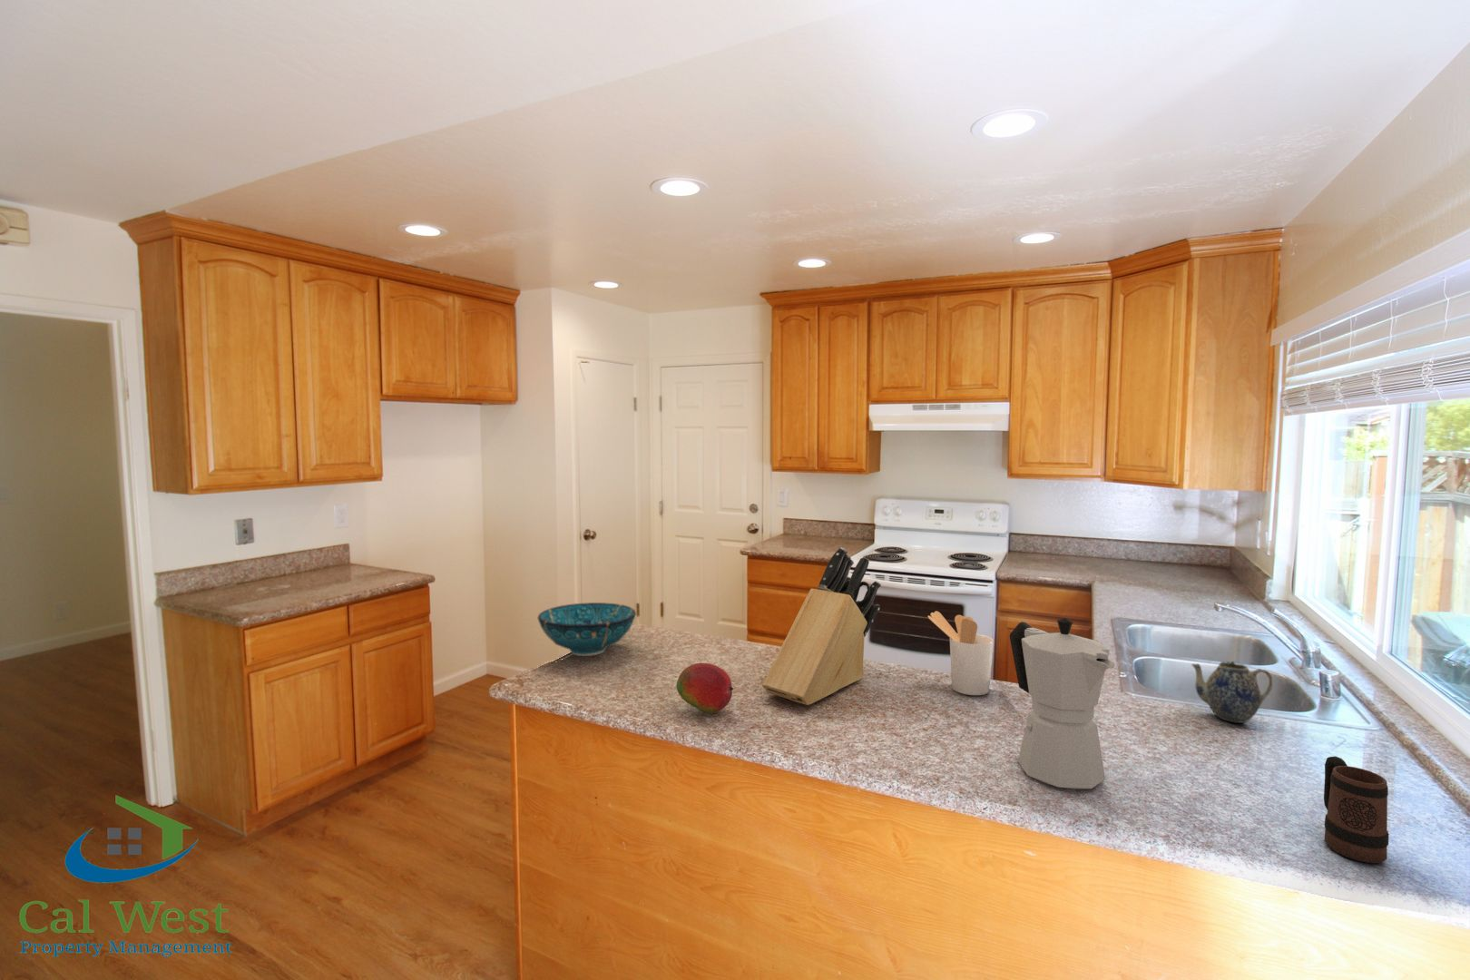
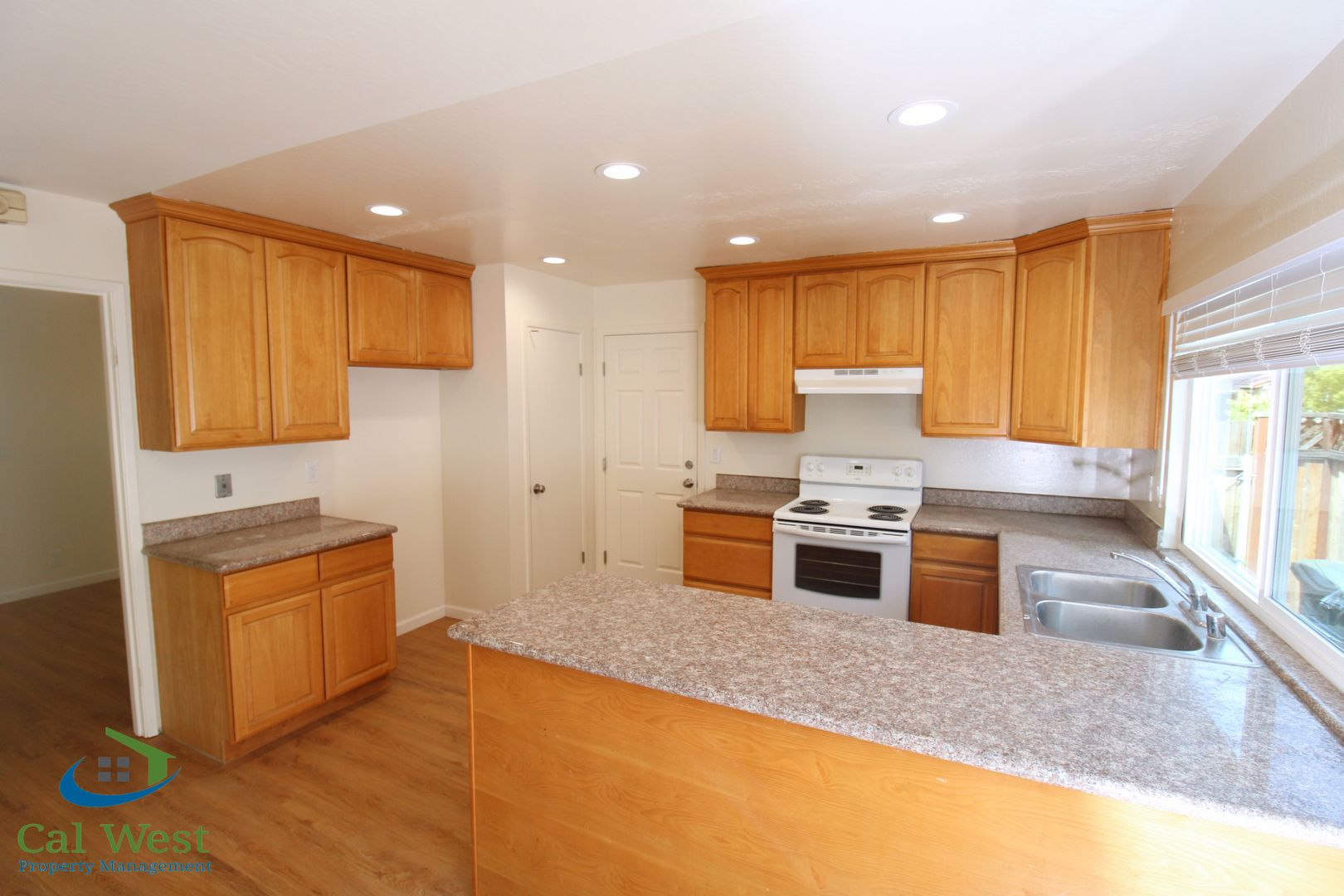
- decorative bowl [537,602,637,657]
- teapot [1191,661,1273,724]
- utensil holder [928,610,994,696]
- moka pot [1010,617,1116,790]
- knife block [761,546,882,705]
- mug [1323,755,1389,864]
- fruit [676,663,734,714]
